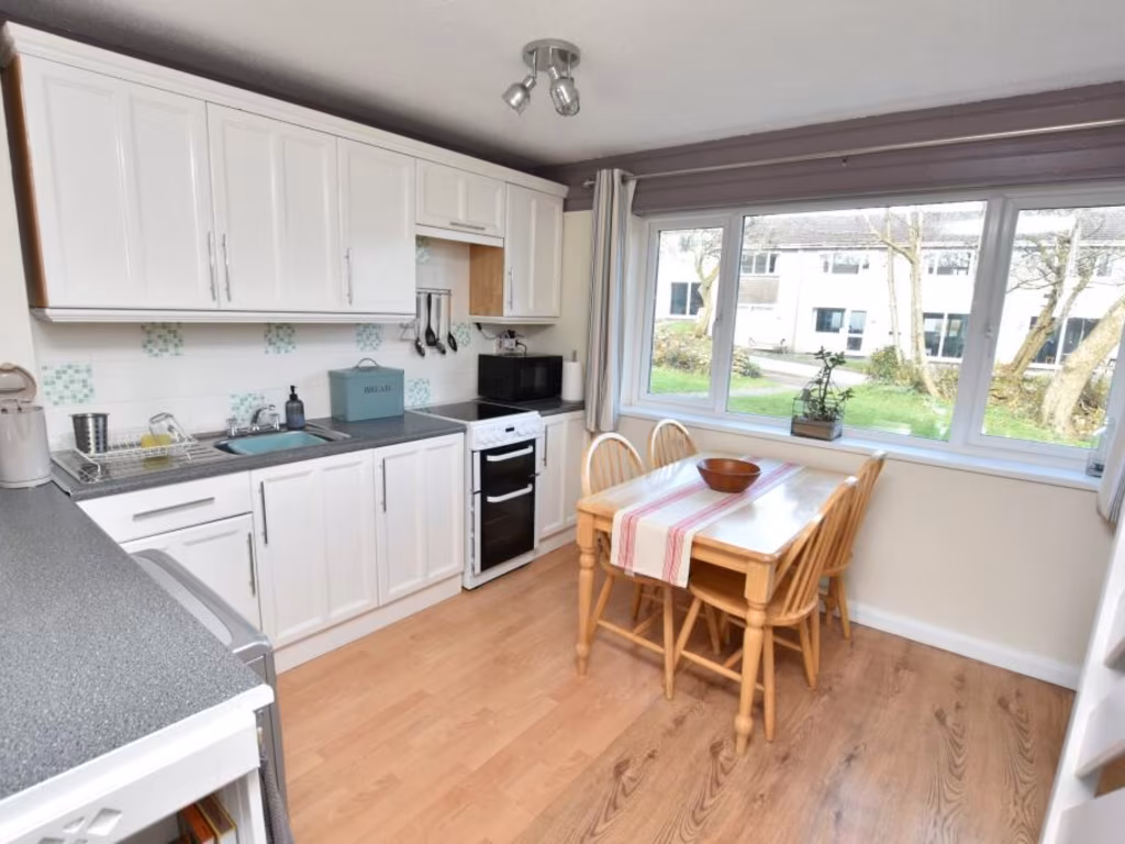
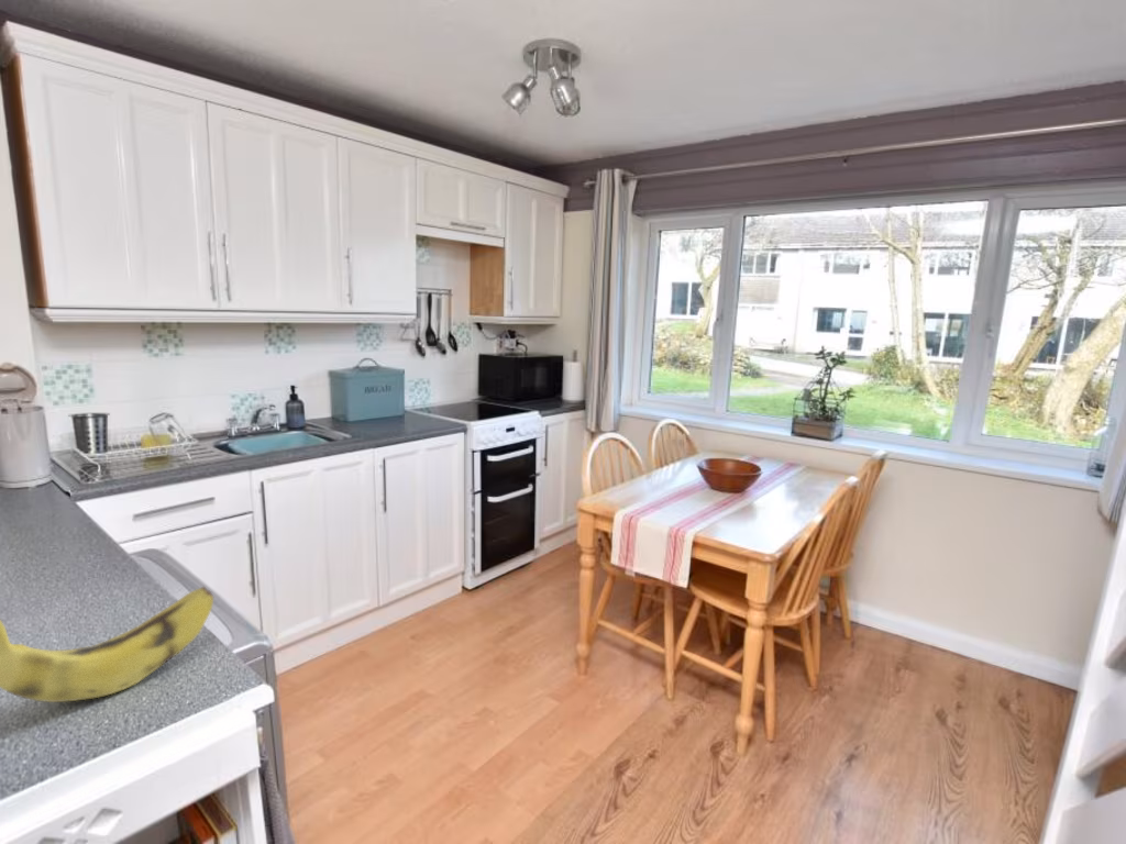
+ banana [0,586,214,703]
